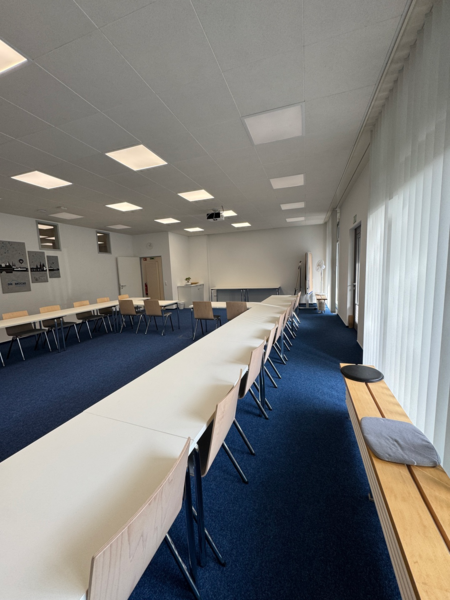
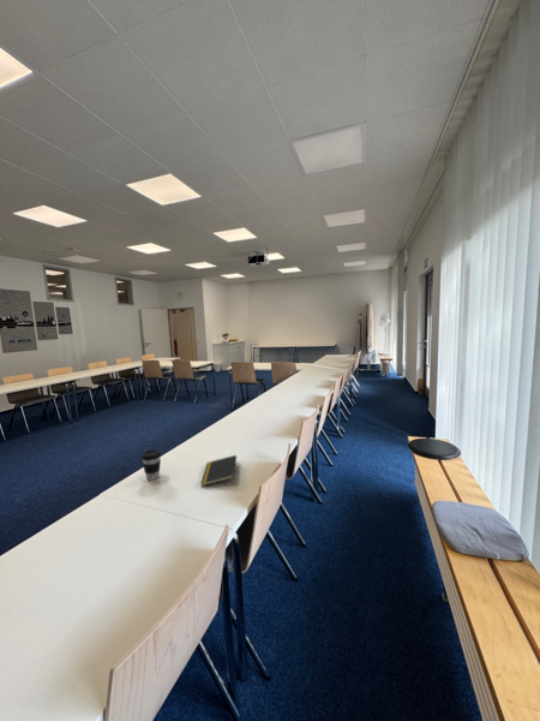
+ notepad [199,454,238,487]
+ coffee cup [140,449,162,482]
